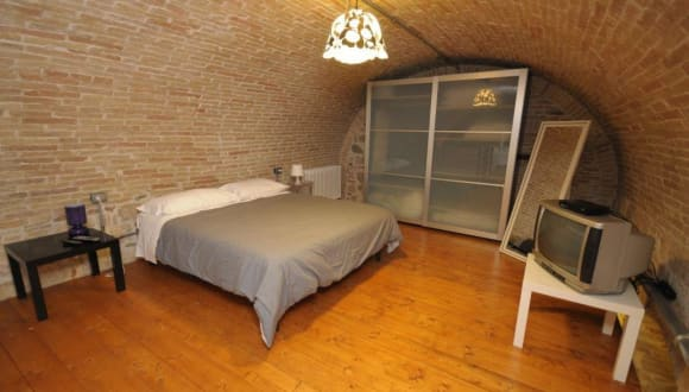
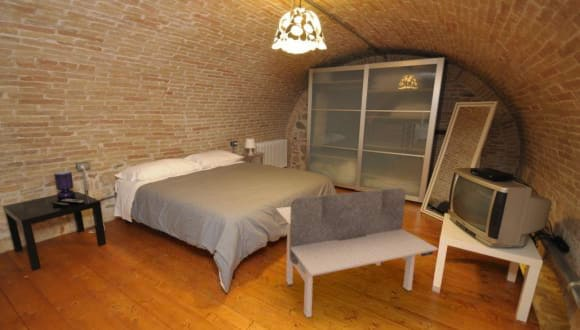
+ desk [275,187,439,318]
